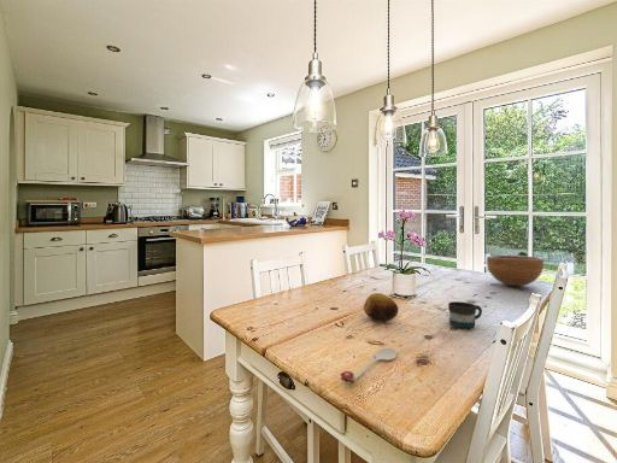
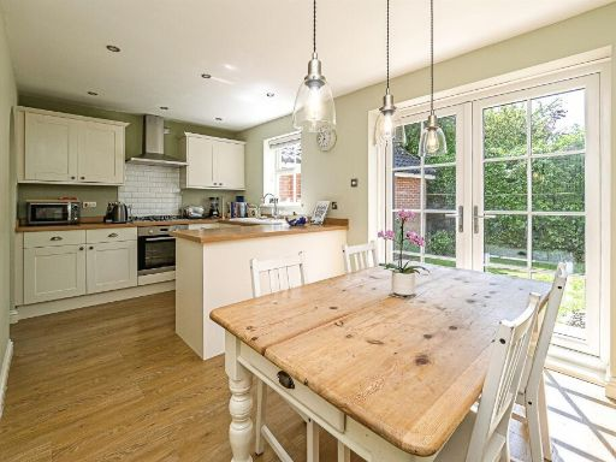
- bowl [486,254,545,287]
- spoon [339,346,399,385]
- fruit [363,292,400,322]
- mug [447,300,483,329]
